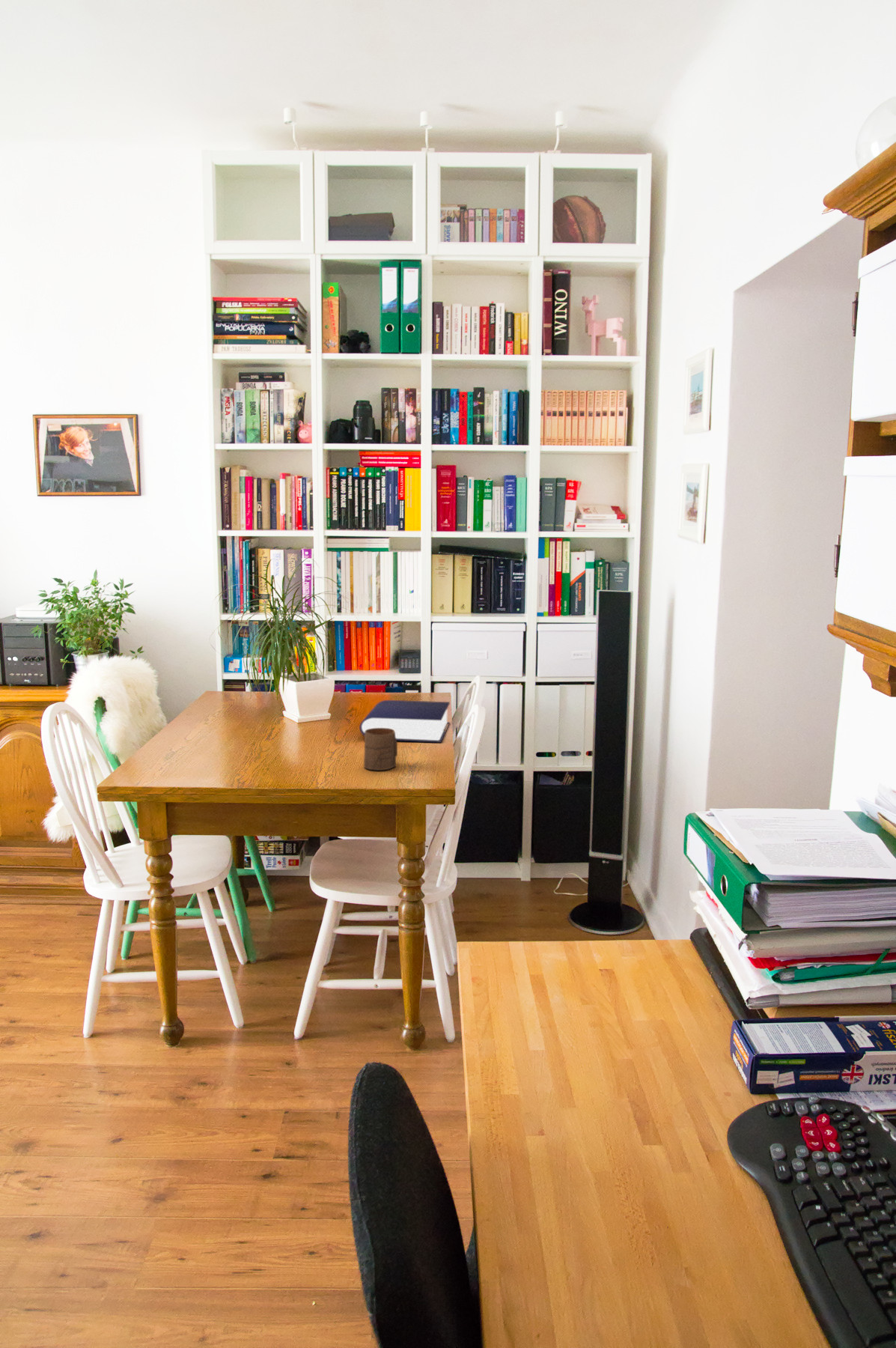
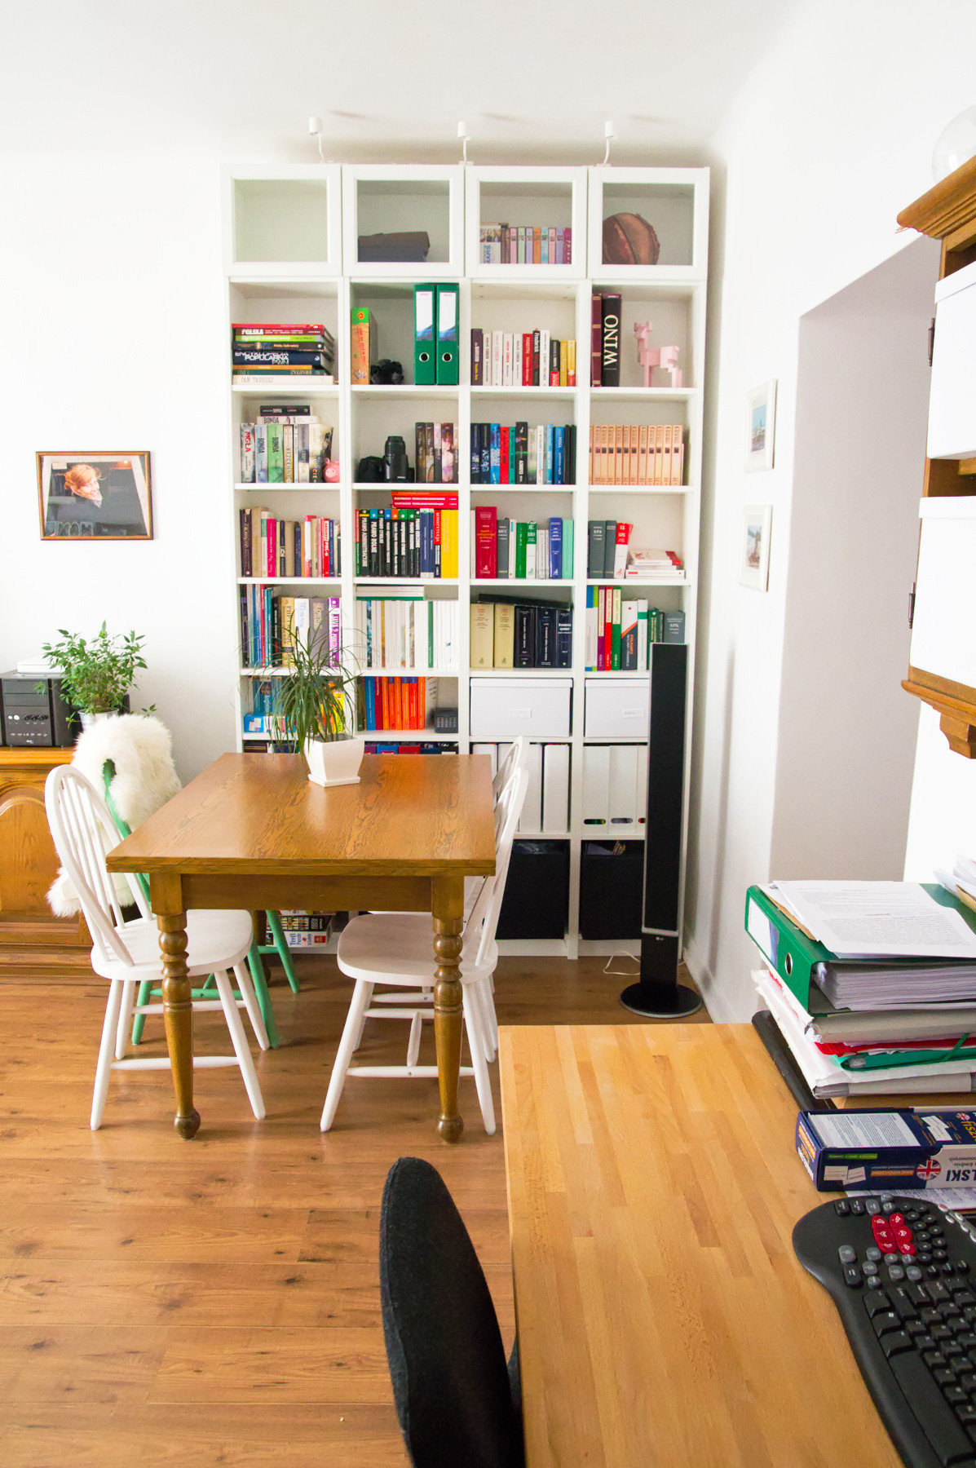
- cup [363,728,398,771]
- book [359,699,451,744]
